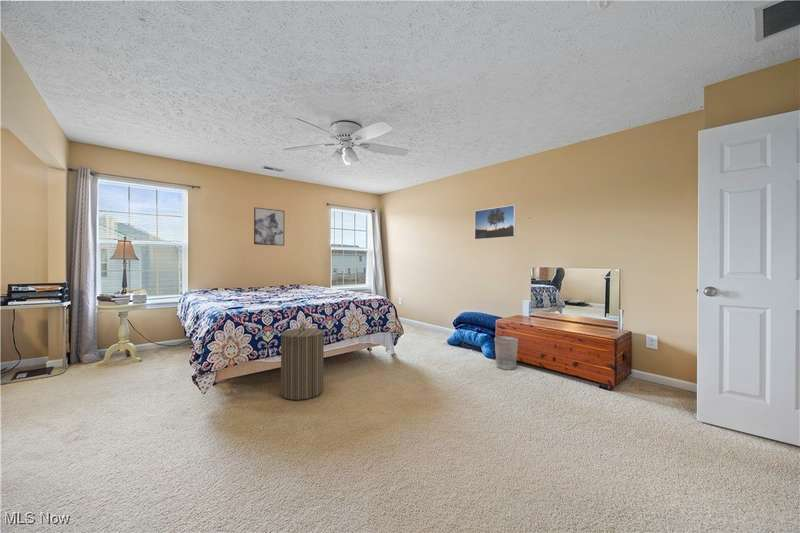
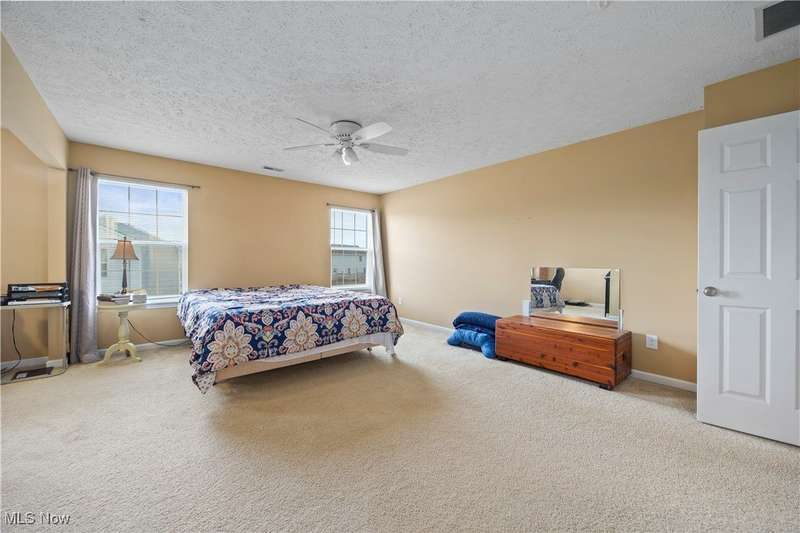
- laundry hamper [280,322,325,401]
- wastebasket [493,335,519,371]
- wall art [253,206,285,247]
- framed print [474,204,516,241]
